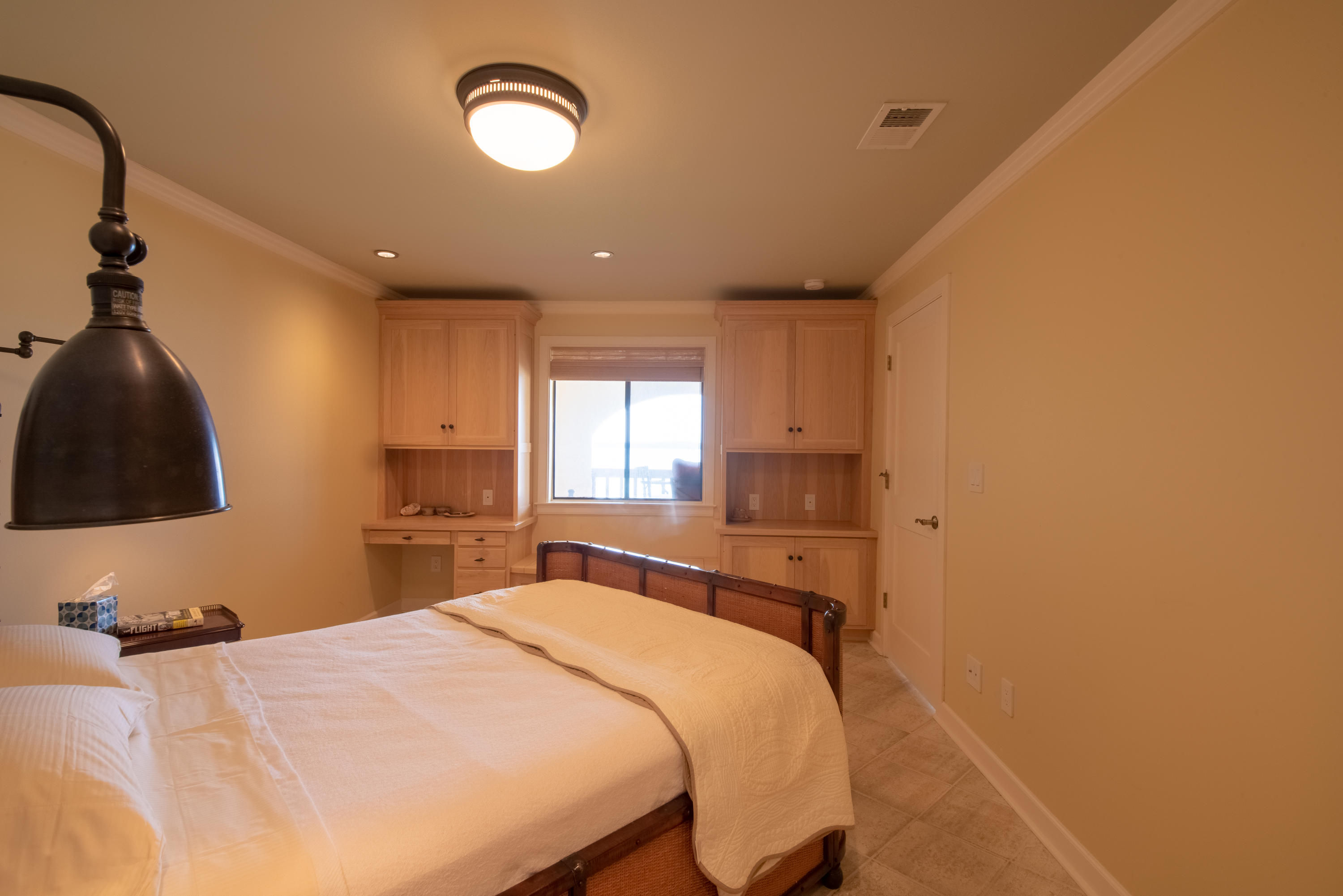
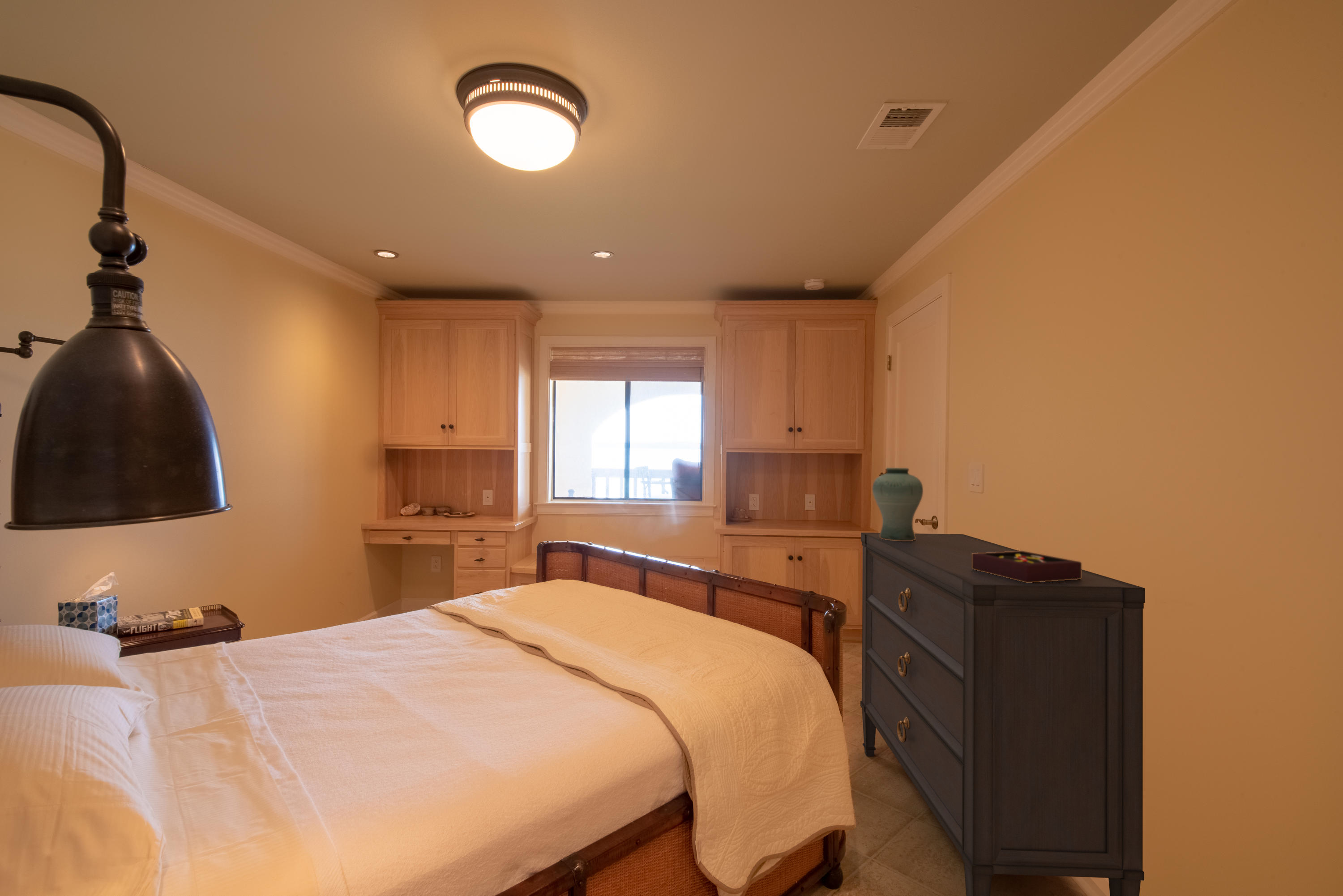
+ vase [872,467,924,541]
+ jewelry box [972,550,1082,583]
+ dresser [860,532,1146,896]
